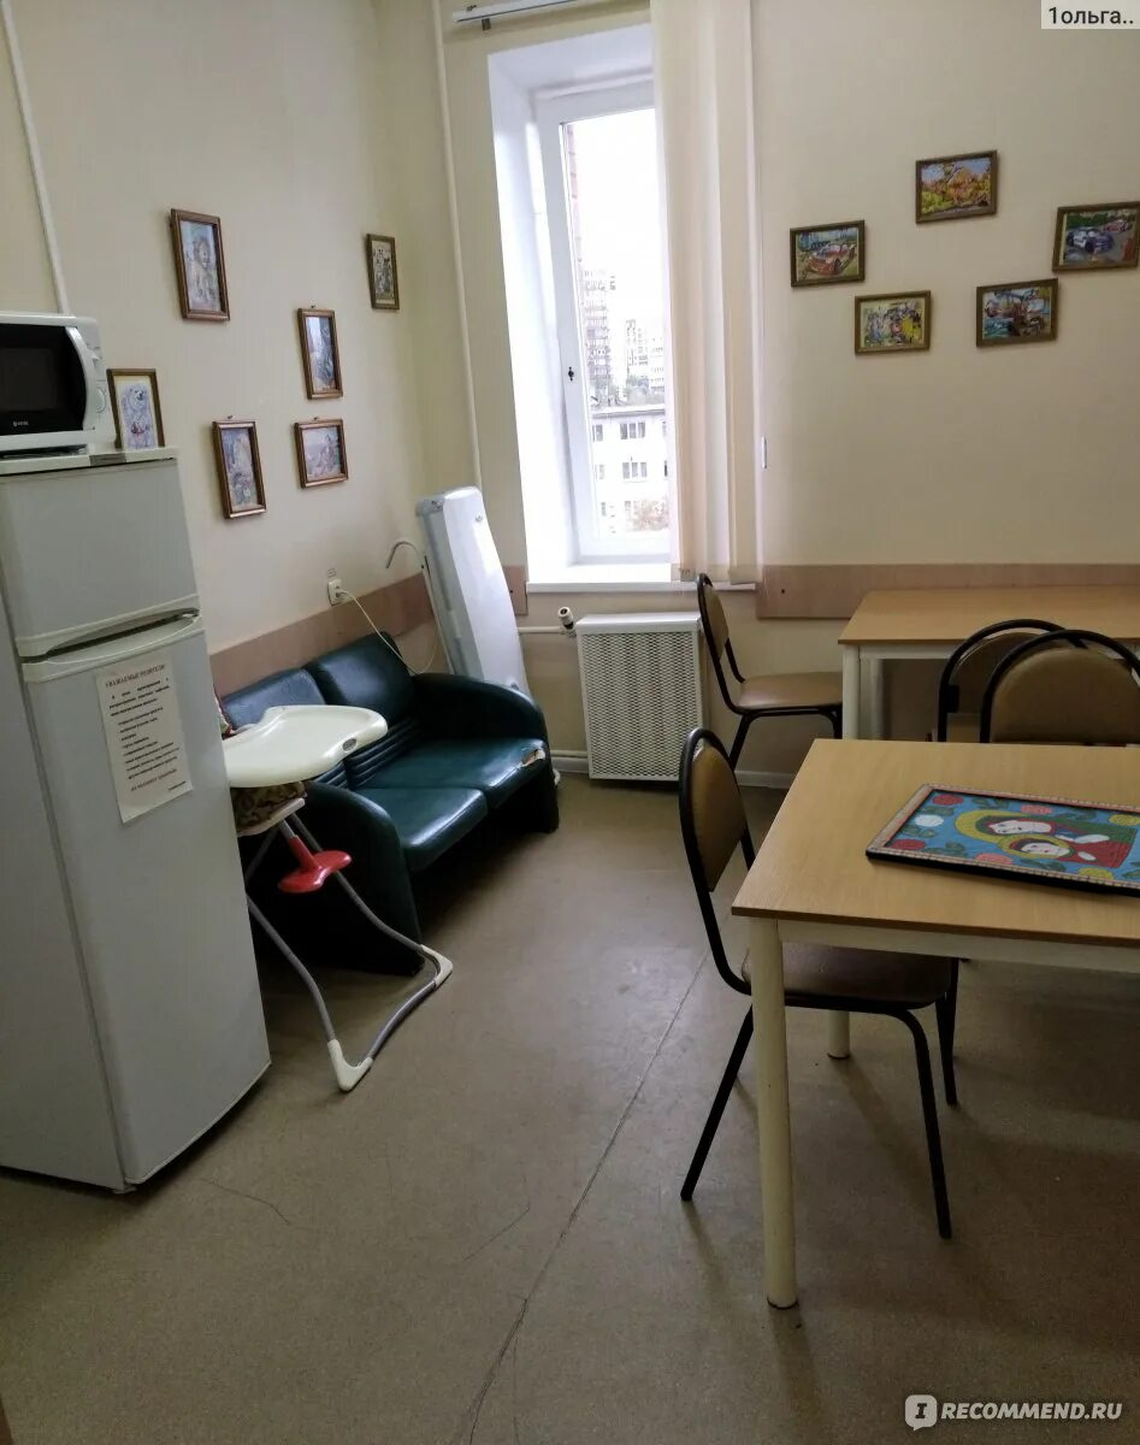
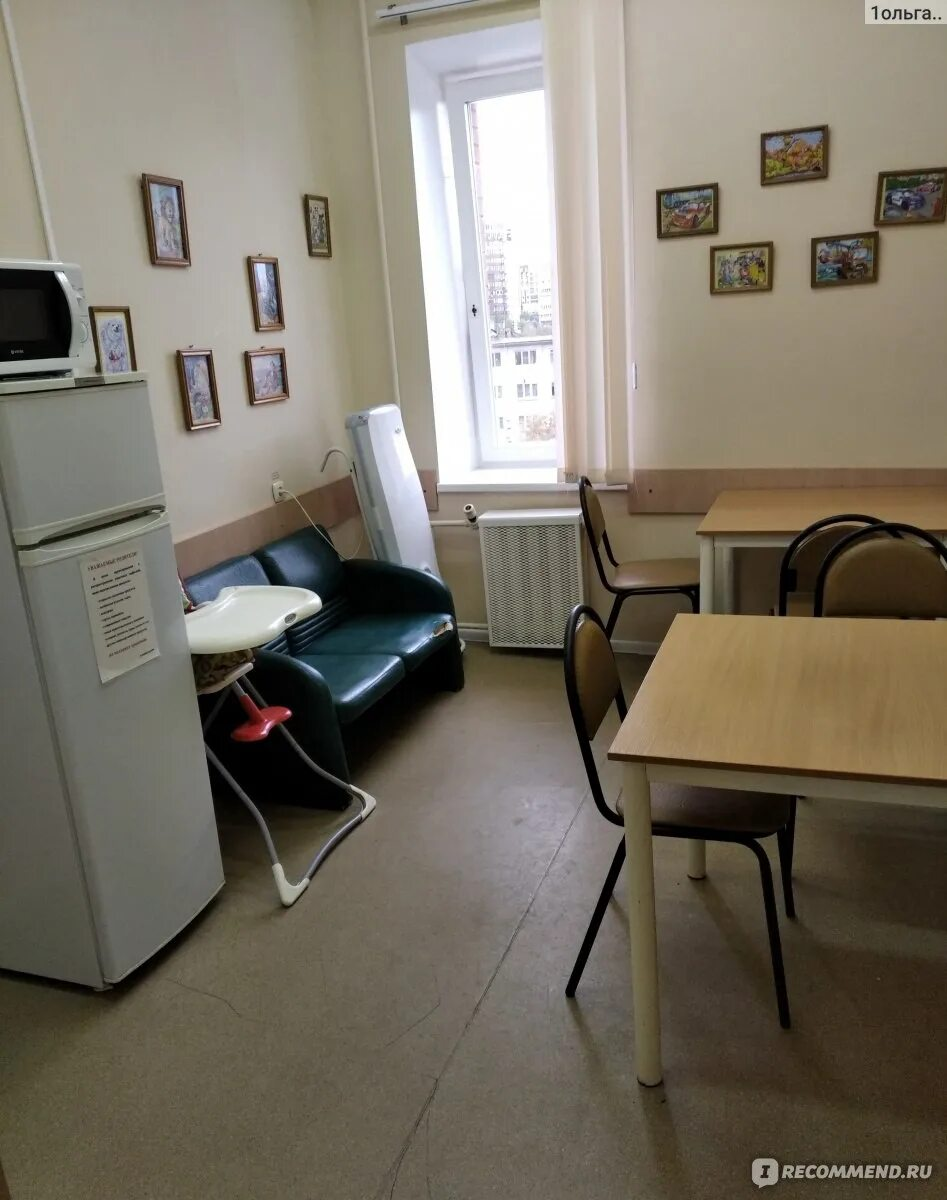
- framed painting [864,783,1140,900]
